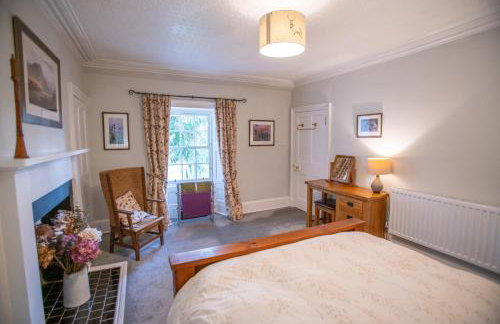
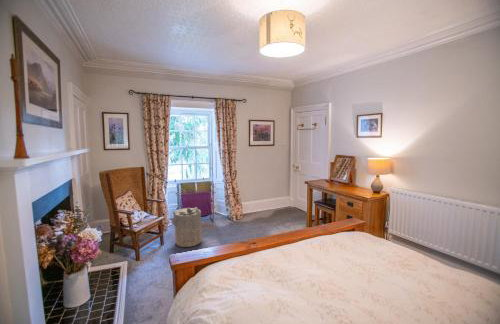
+ laundry hamper [171,206,203,248]
